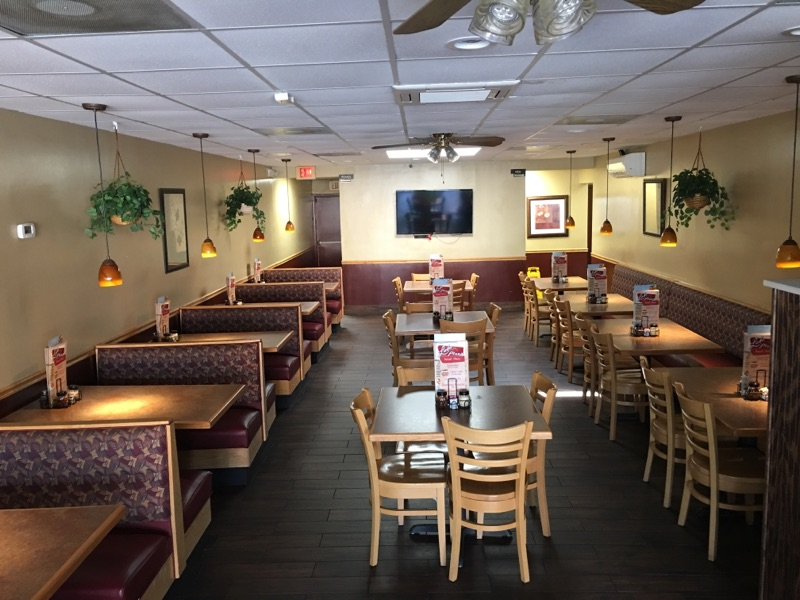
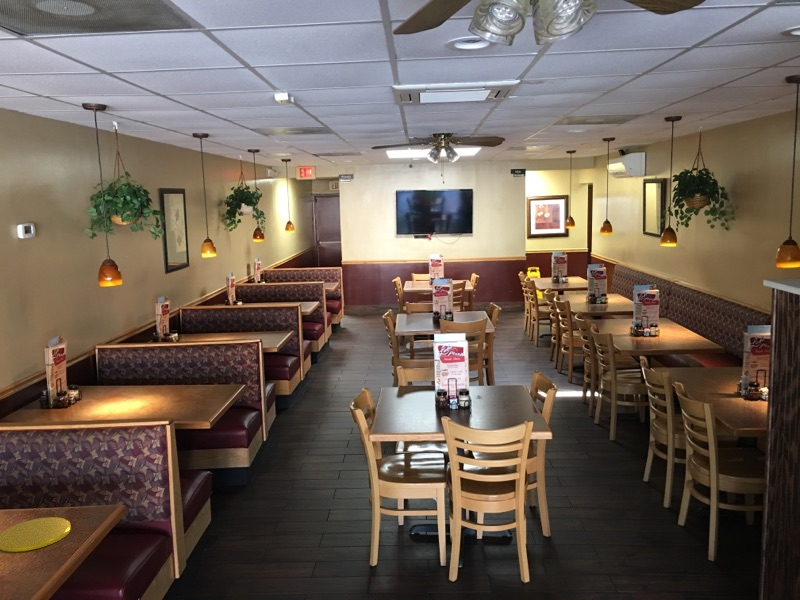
+ plate [0,516,72,553]
